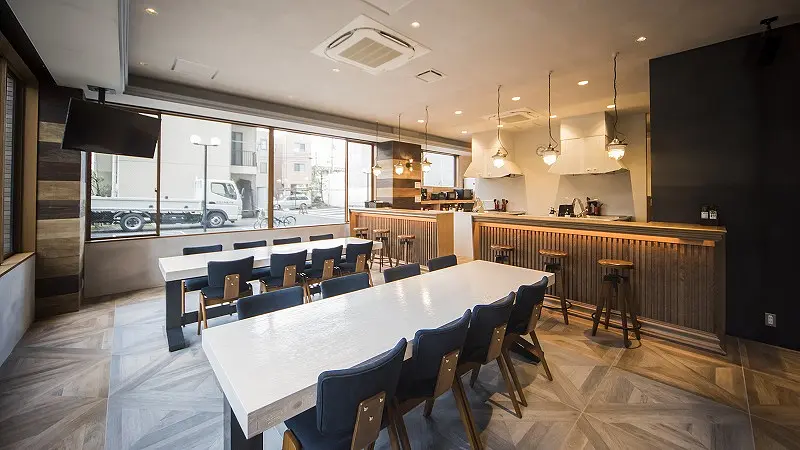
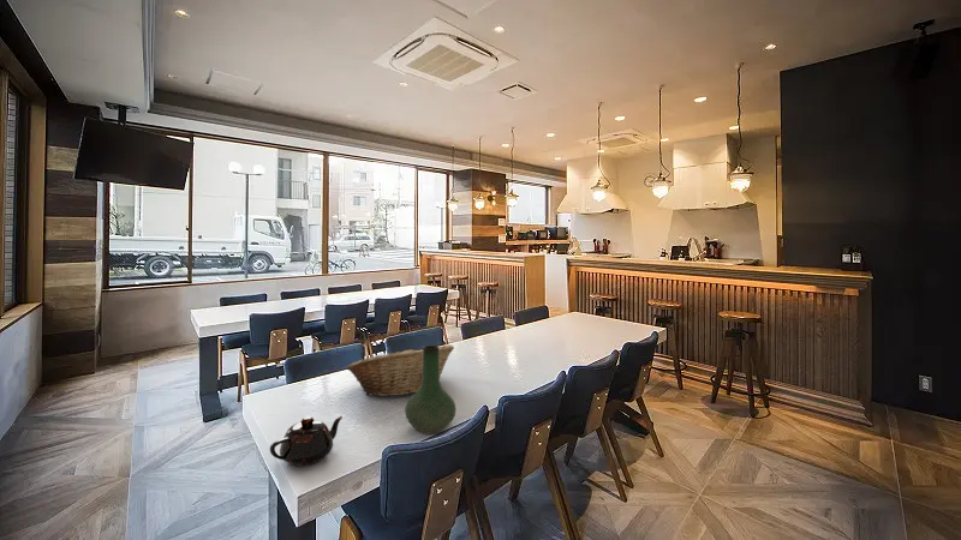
+ teapot [269,415,345,467]
+ vase [404,344,456,434]
+ fruit basket [346,343,455,397]
